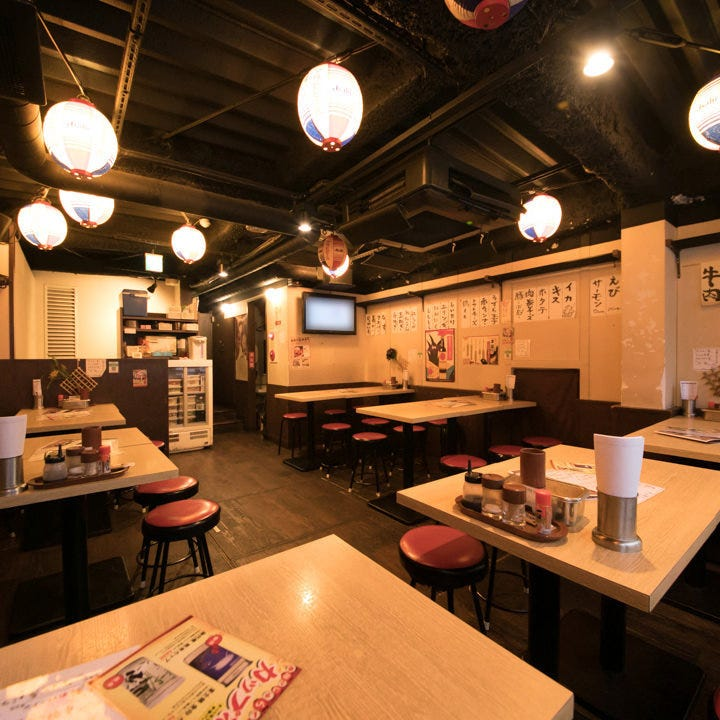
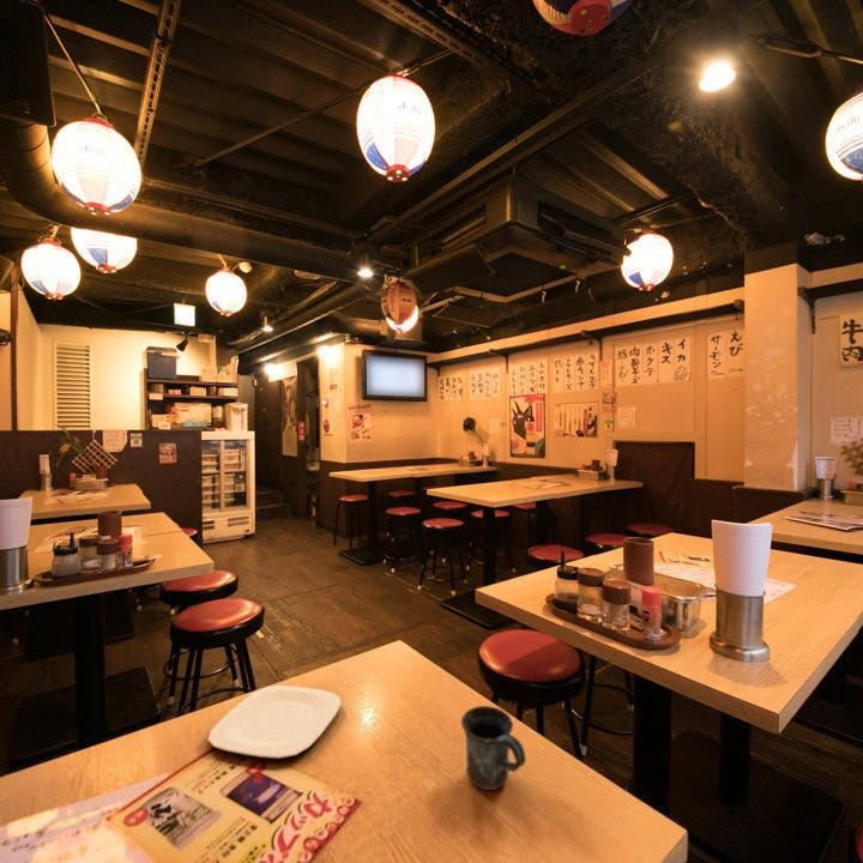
+ plate [206,684,342,760]
+ mug [460,705,527,791]
